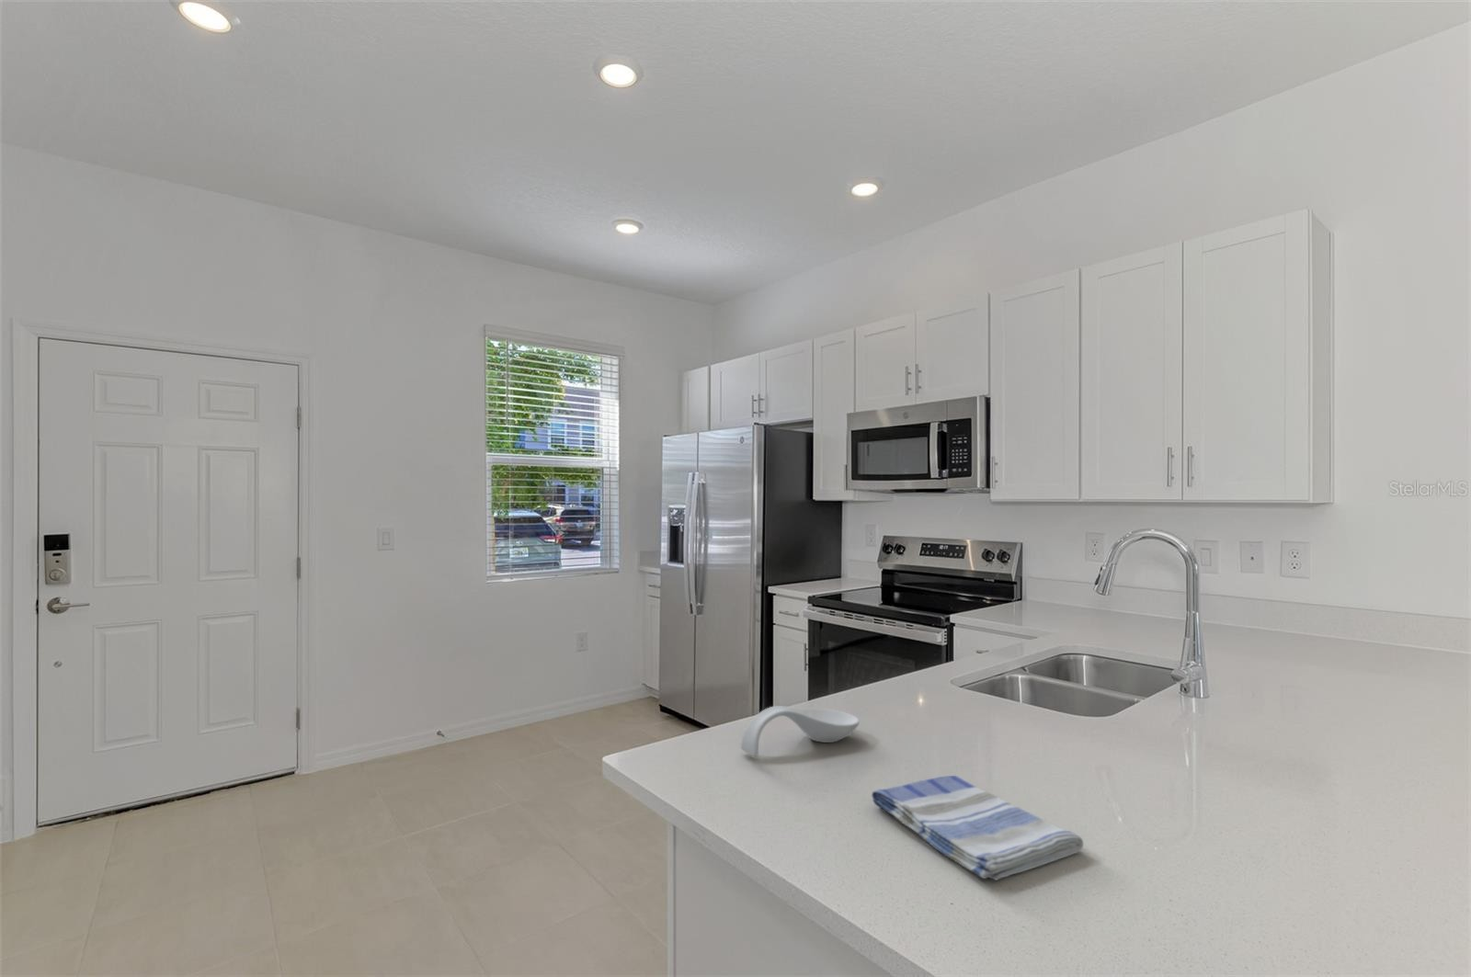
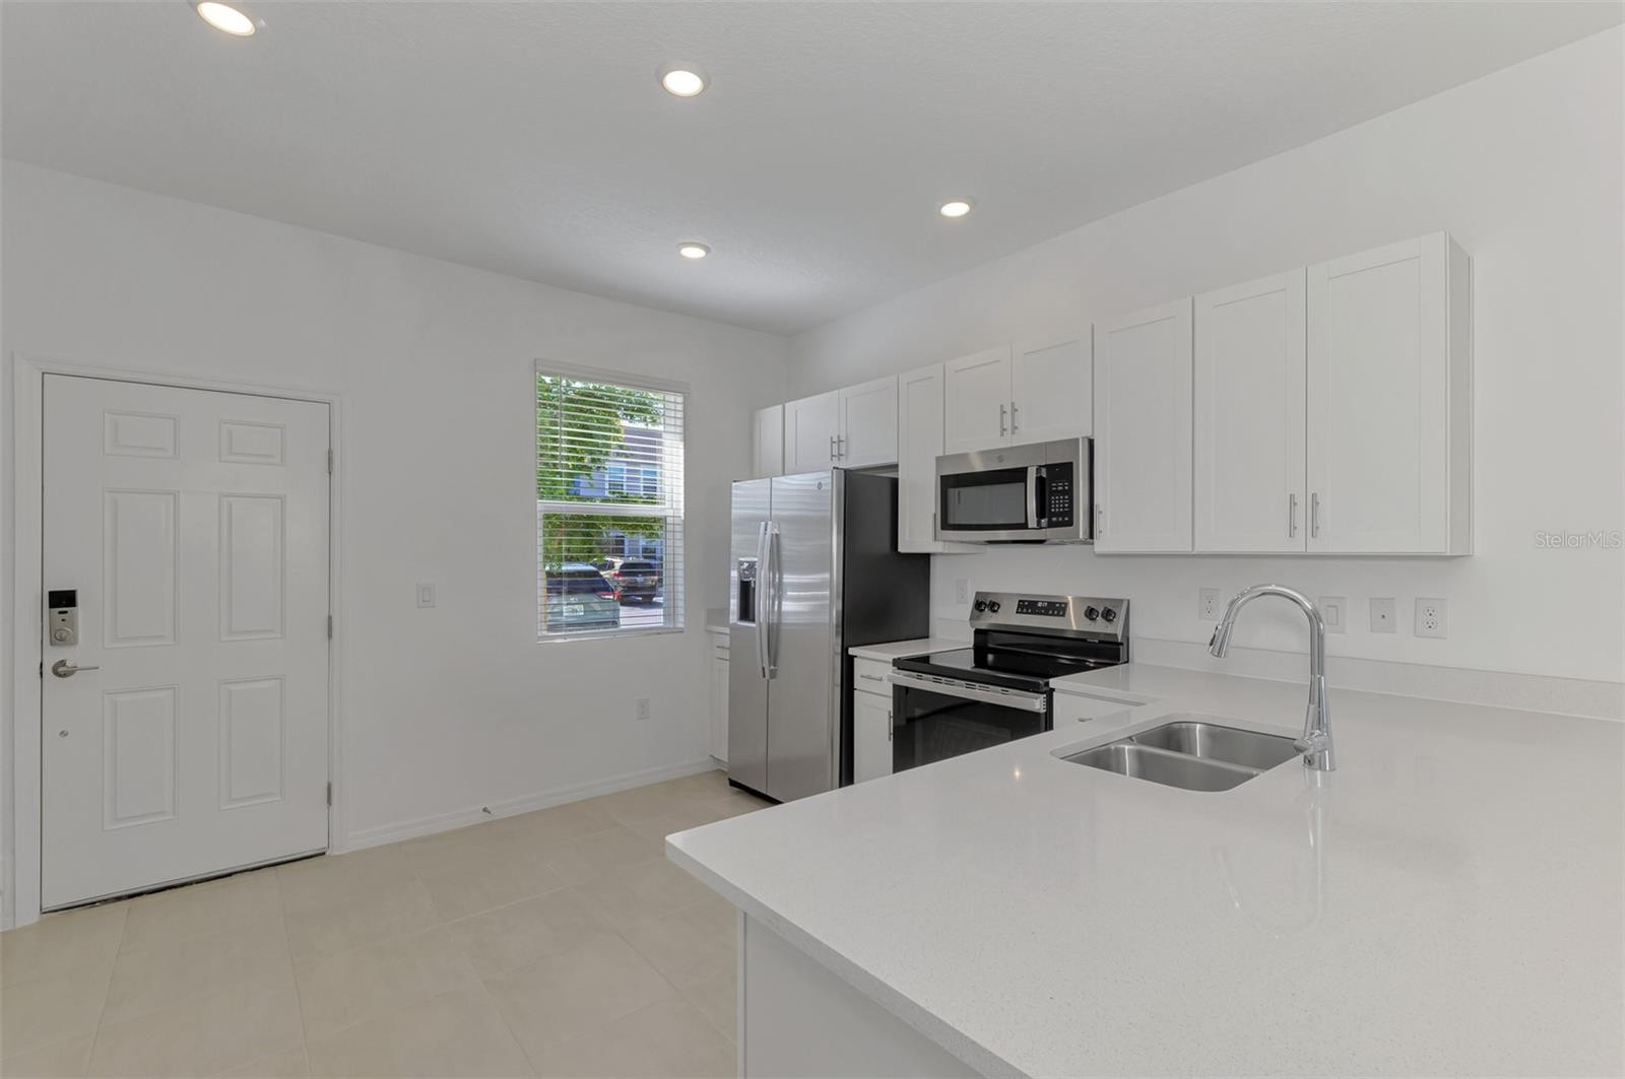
- spoon rest [740,705,860,758]
- dish towel [870,775,1084,881]
